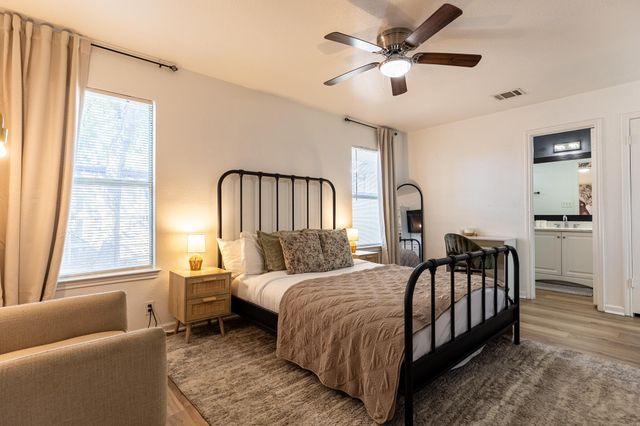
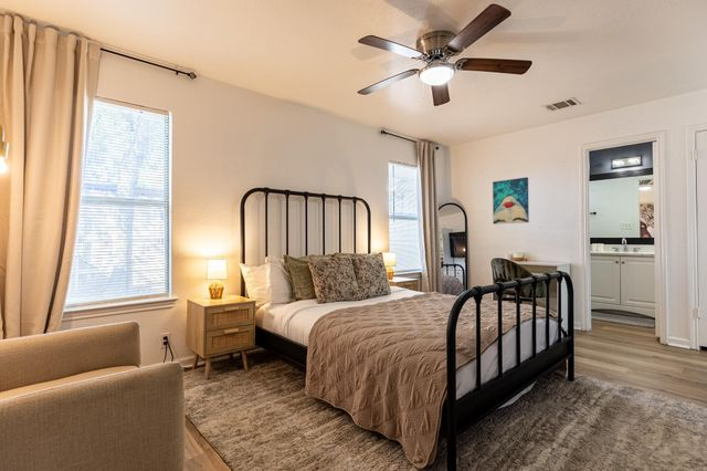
+ wall art [492,176,530,226]
